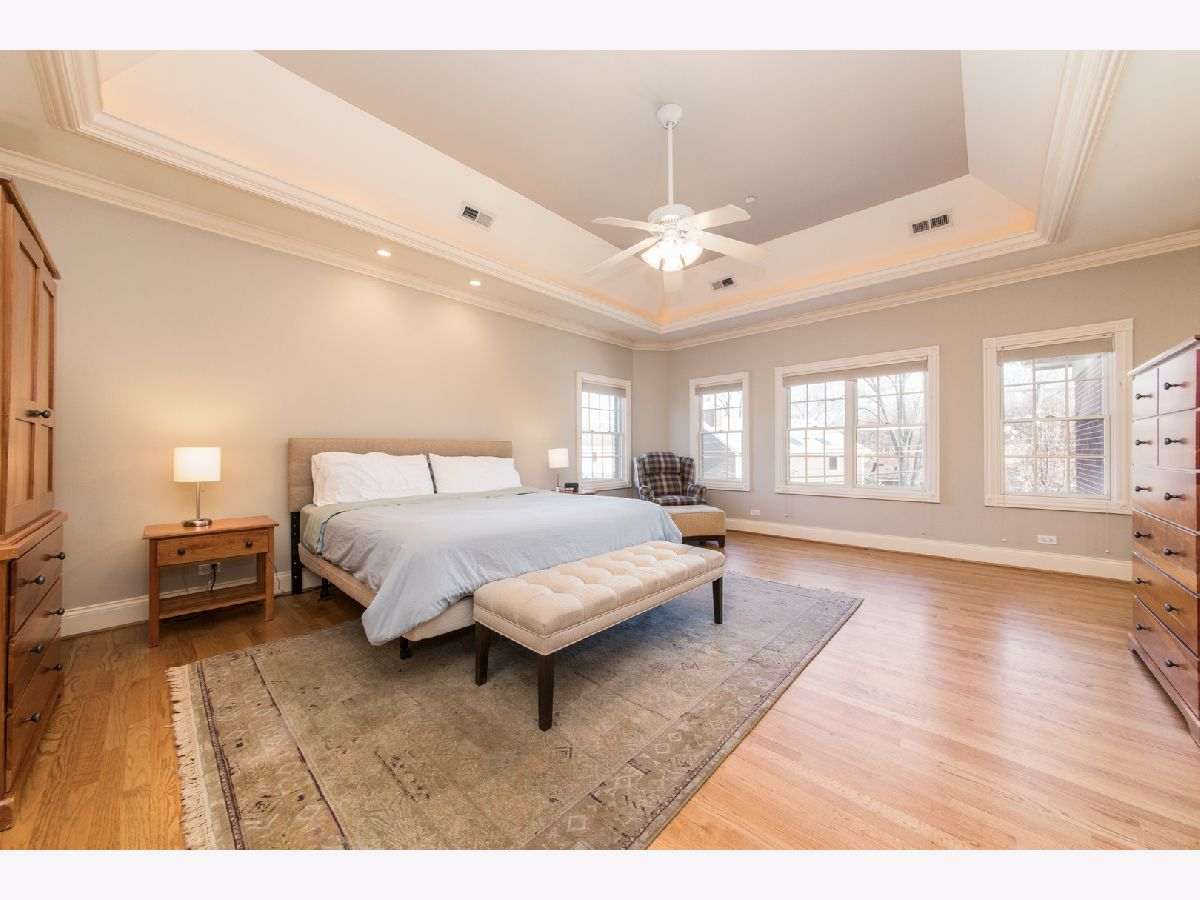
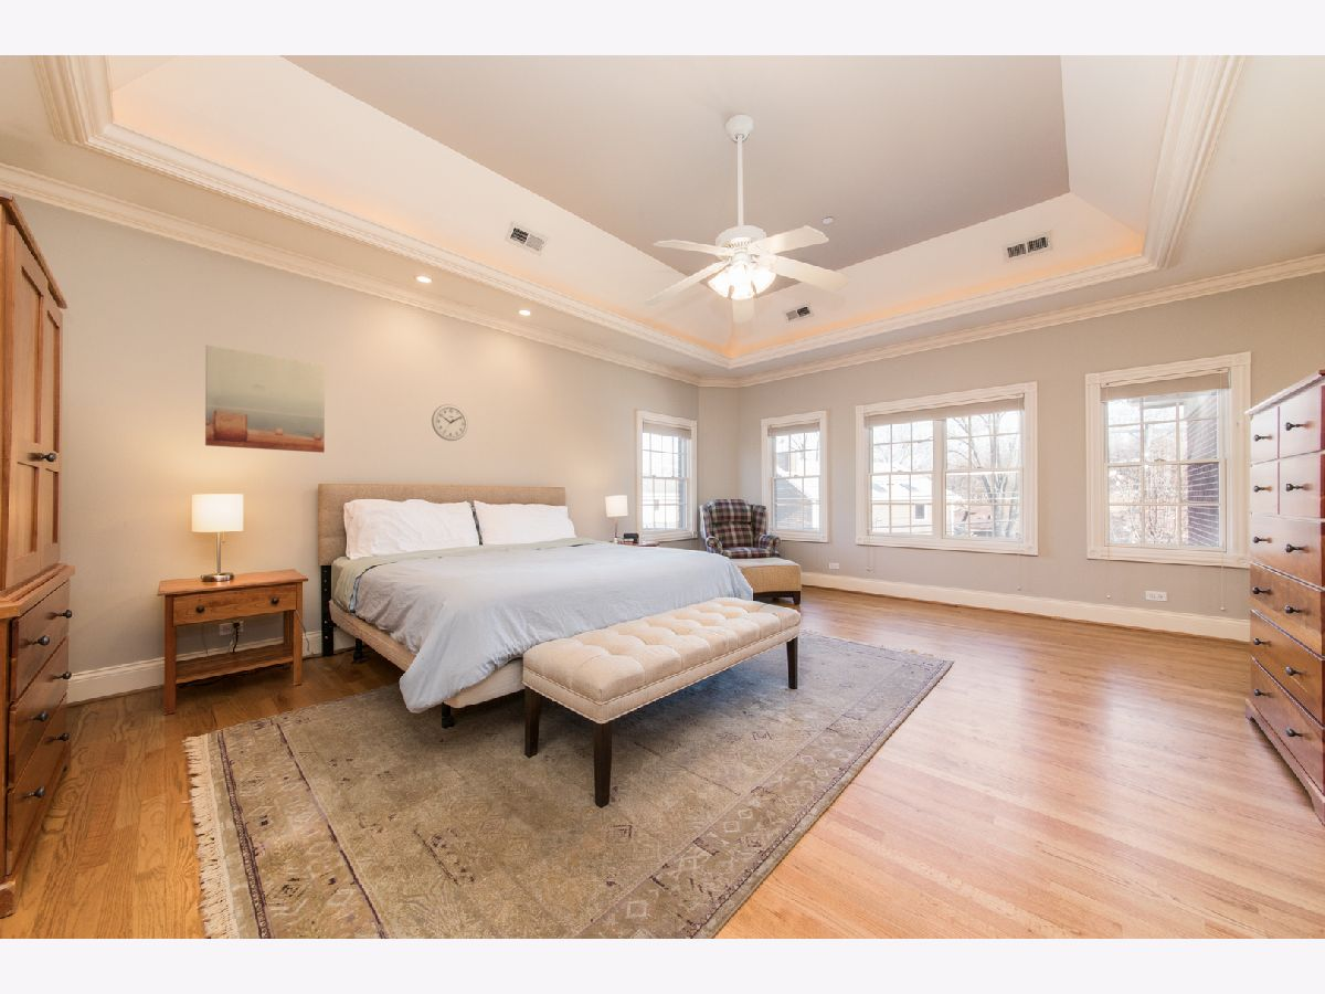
+ wall art [204,343,326,454]
+ wall clock [431,403,469,442]
